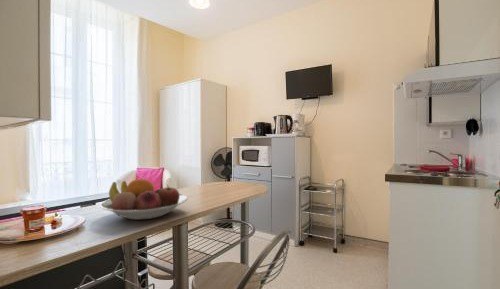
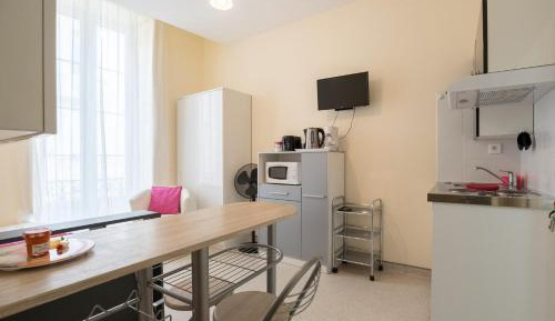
- fruit bowl [99,178,189,221]
